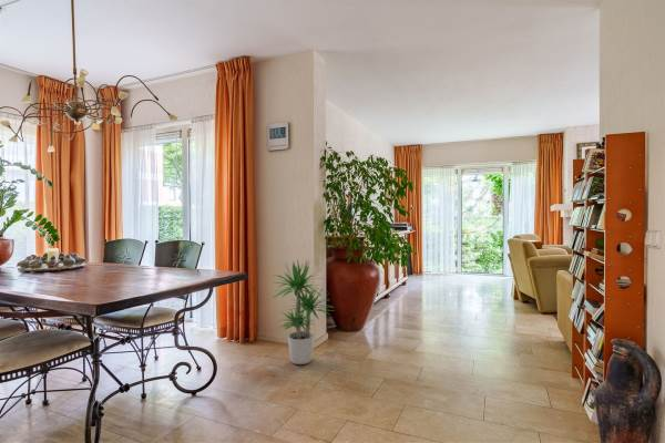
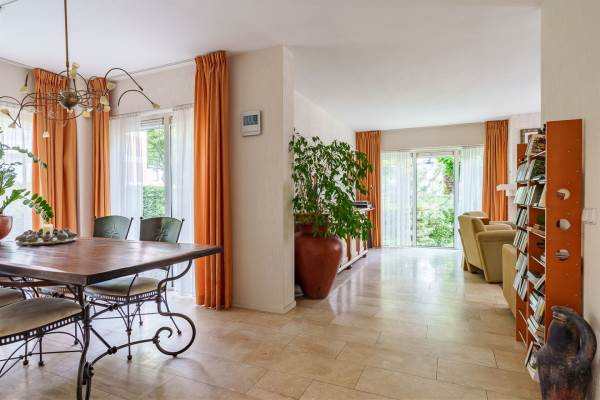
- potted plant [269,258,335,365]
